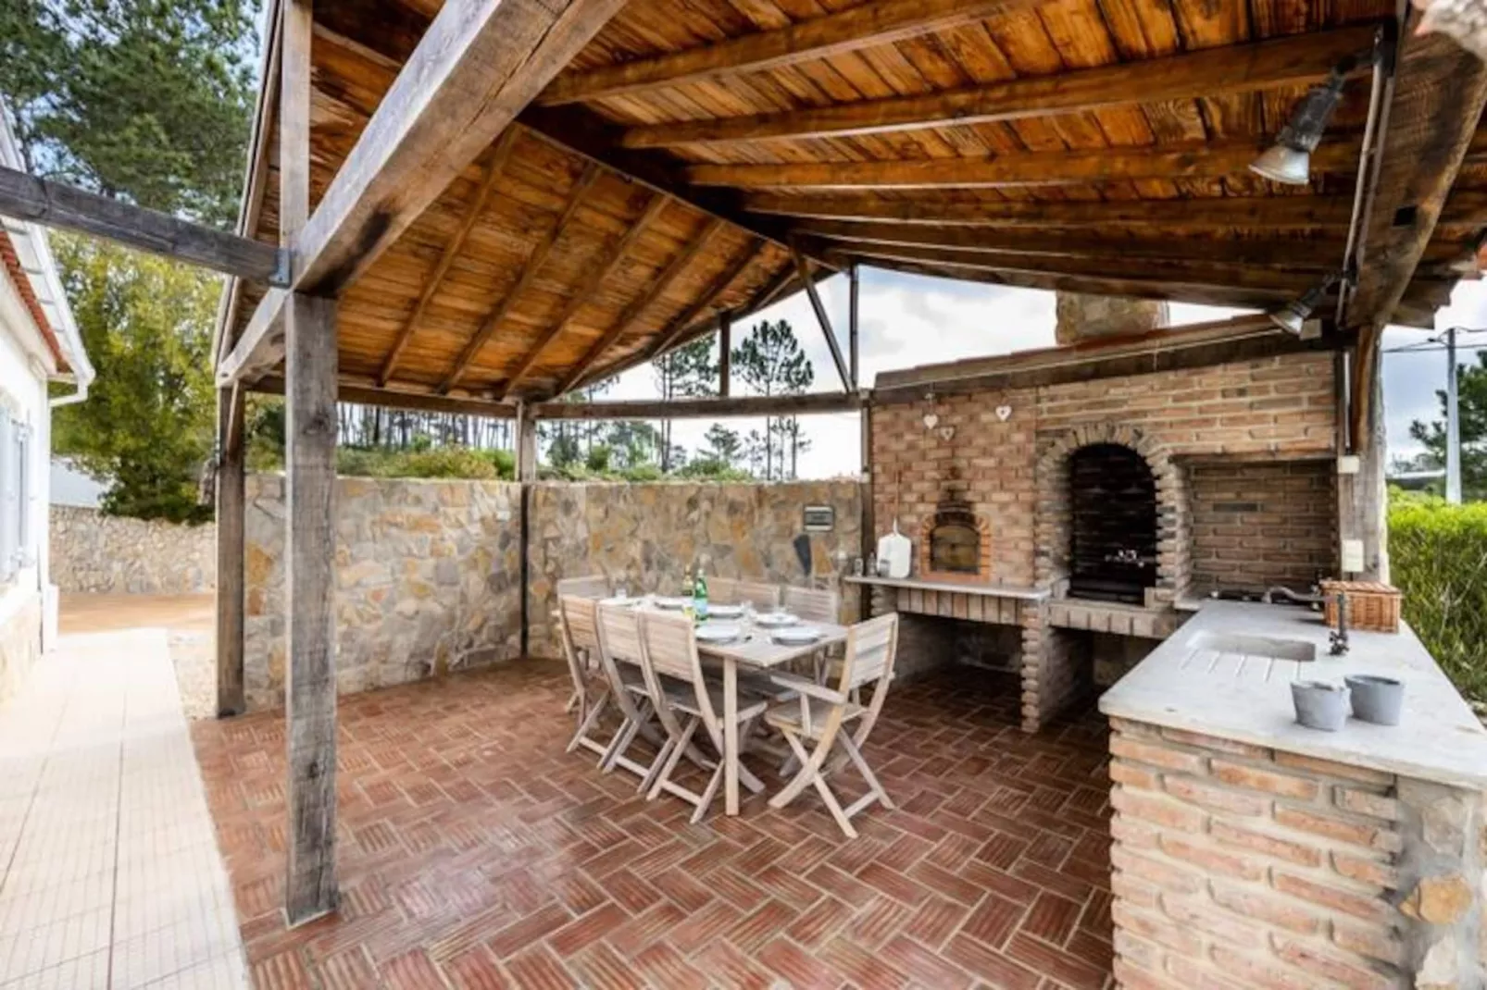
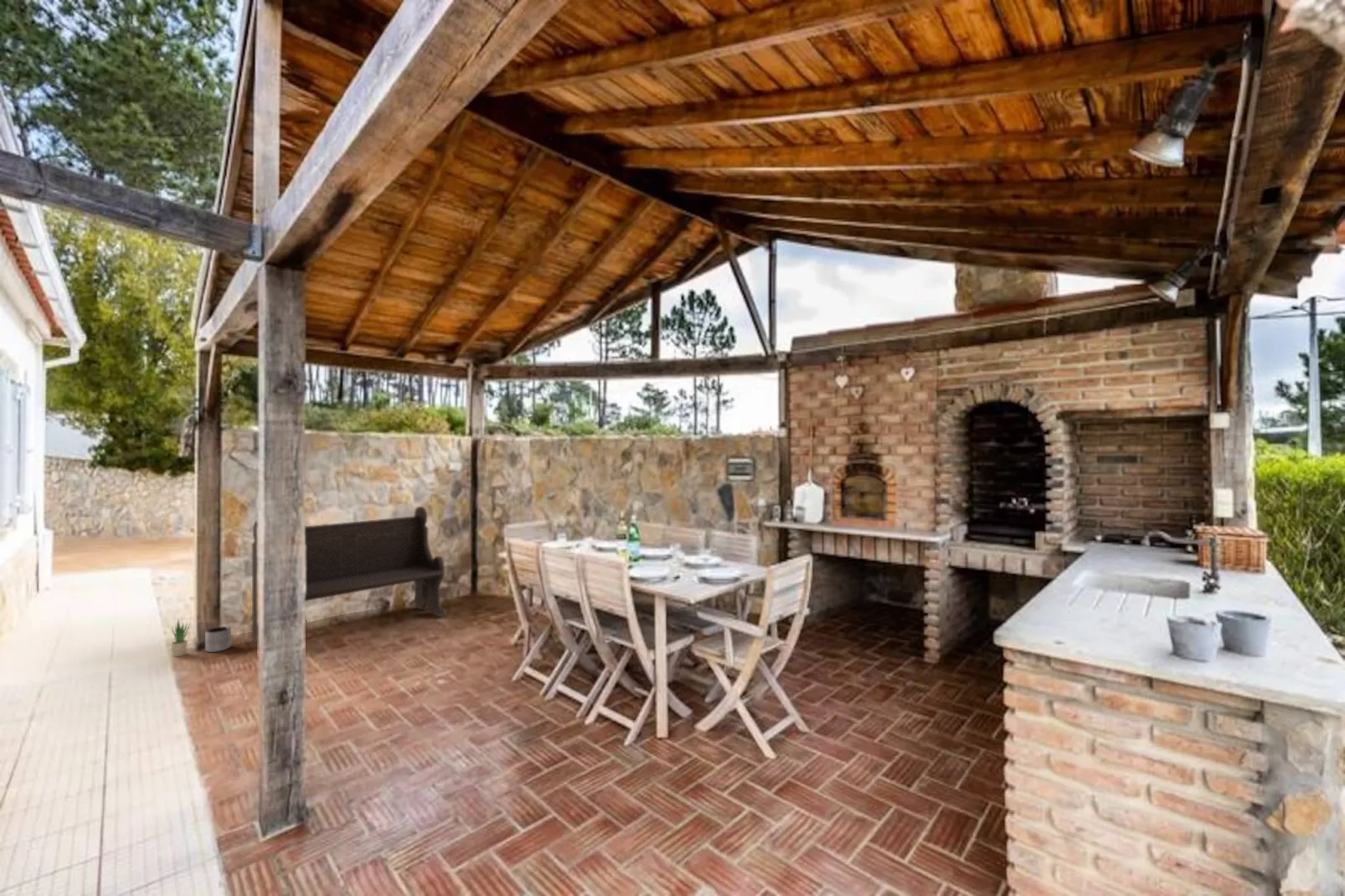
+ bench [251,506,446,644]
+ potted plant [170,618,191,657]
+ planter [204,626,232,653]
